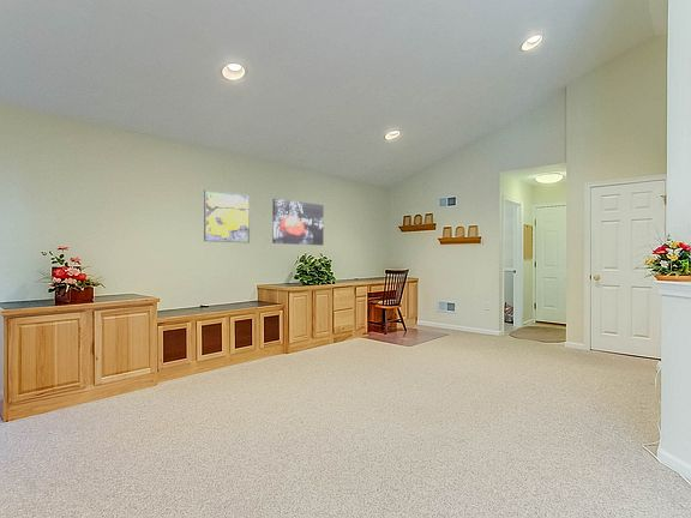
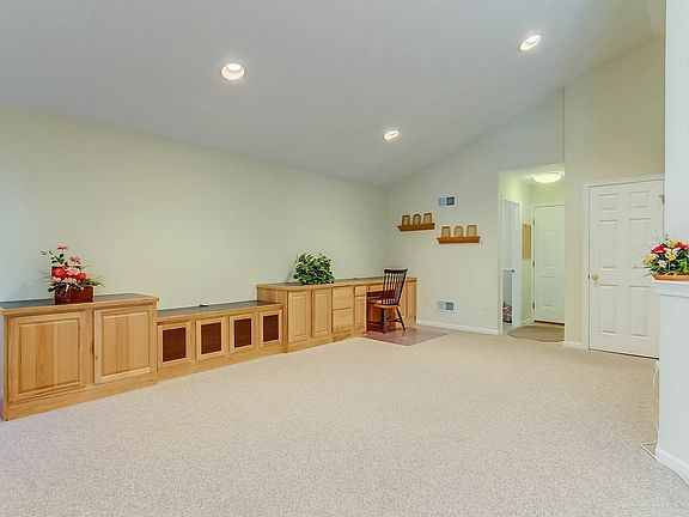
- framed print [203,188,251,243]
- wall art [271,198,325,246]
